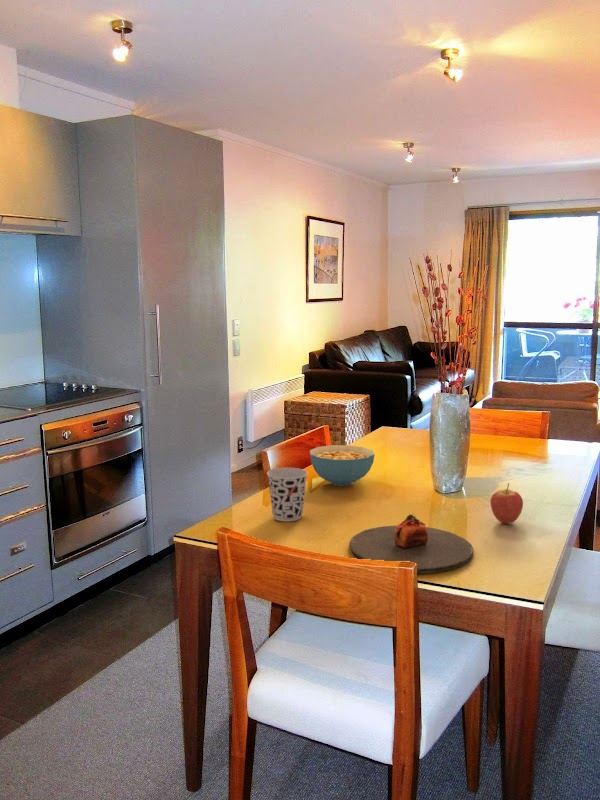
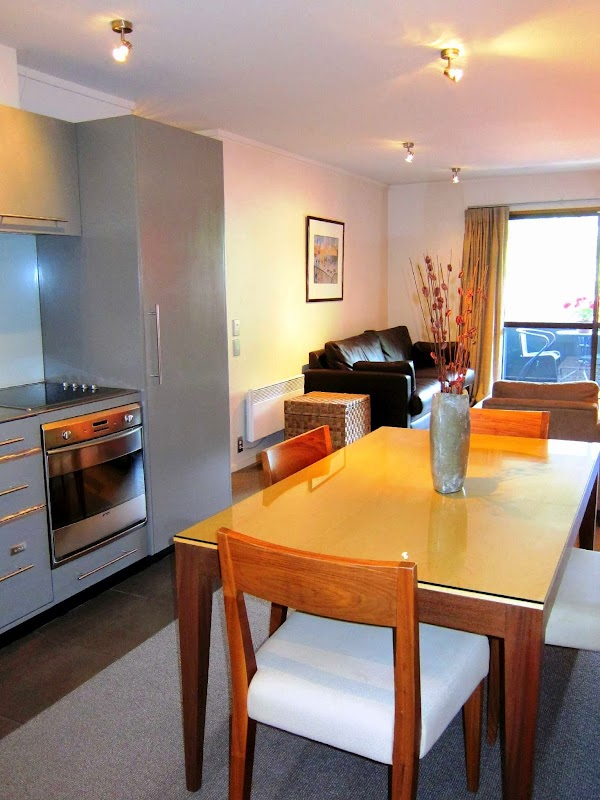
- plate [349,513,474,574]
- fruit [489,482,524,525]
- cereal bowl [309,444,375,487]
- cup [266,467,309,522]
